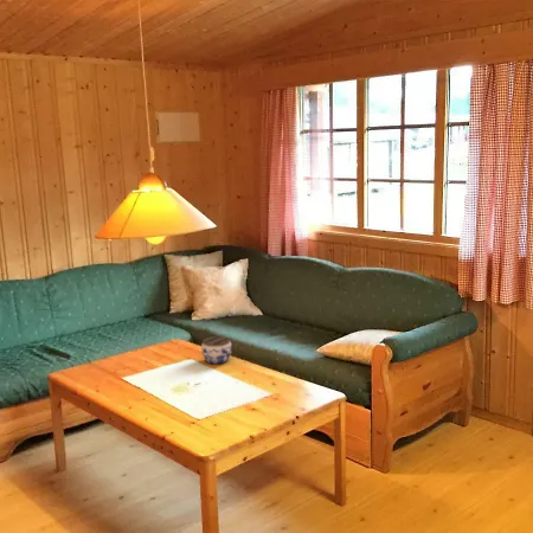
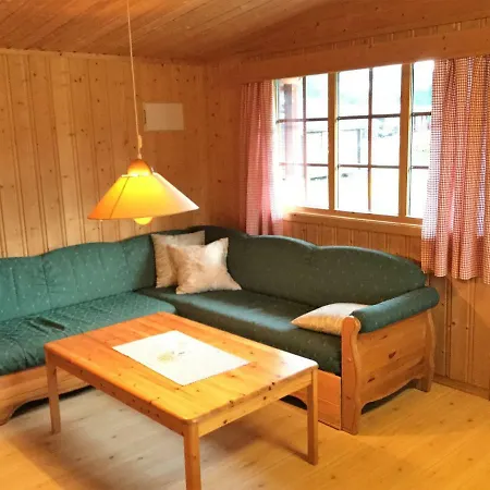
- jar [200,335,233,365]
